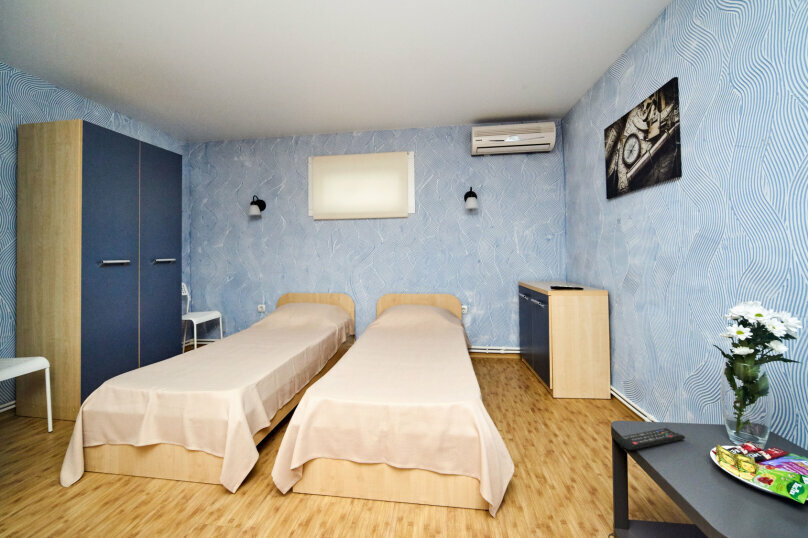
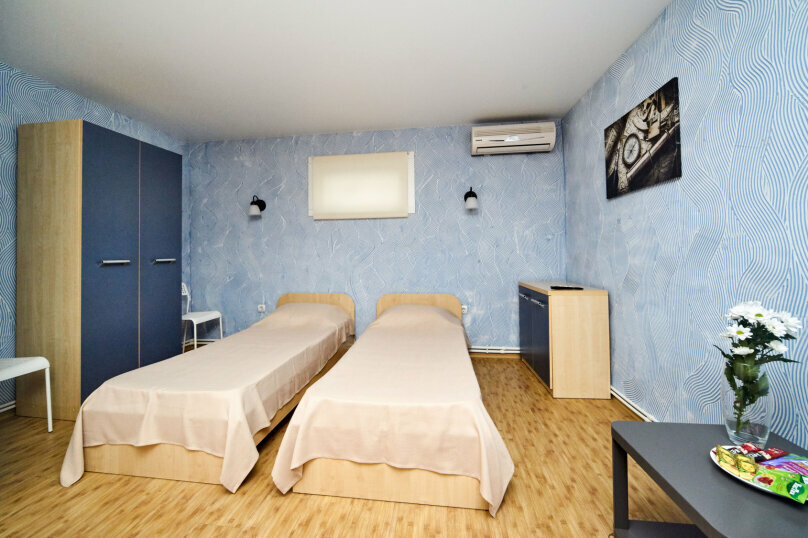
- remote control [616,427,686,451]
